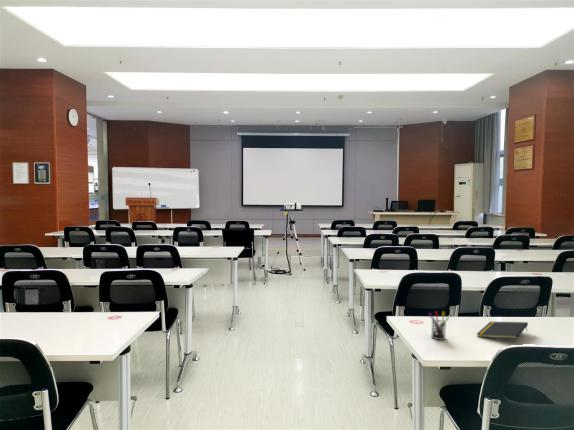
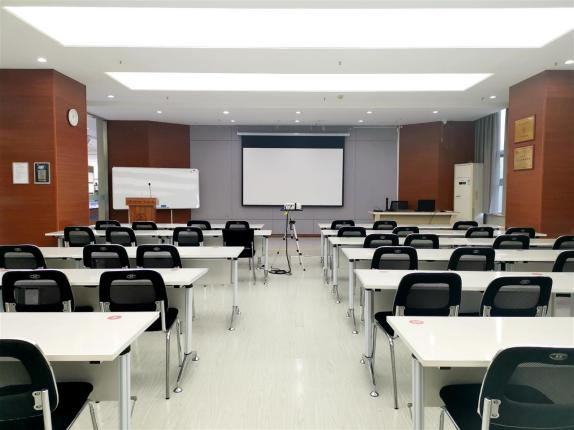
- notepad [476,320,529,340]
- pen holder [428,311,450,341]
